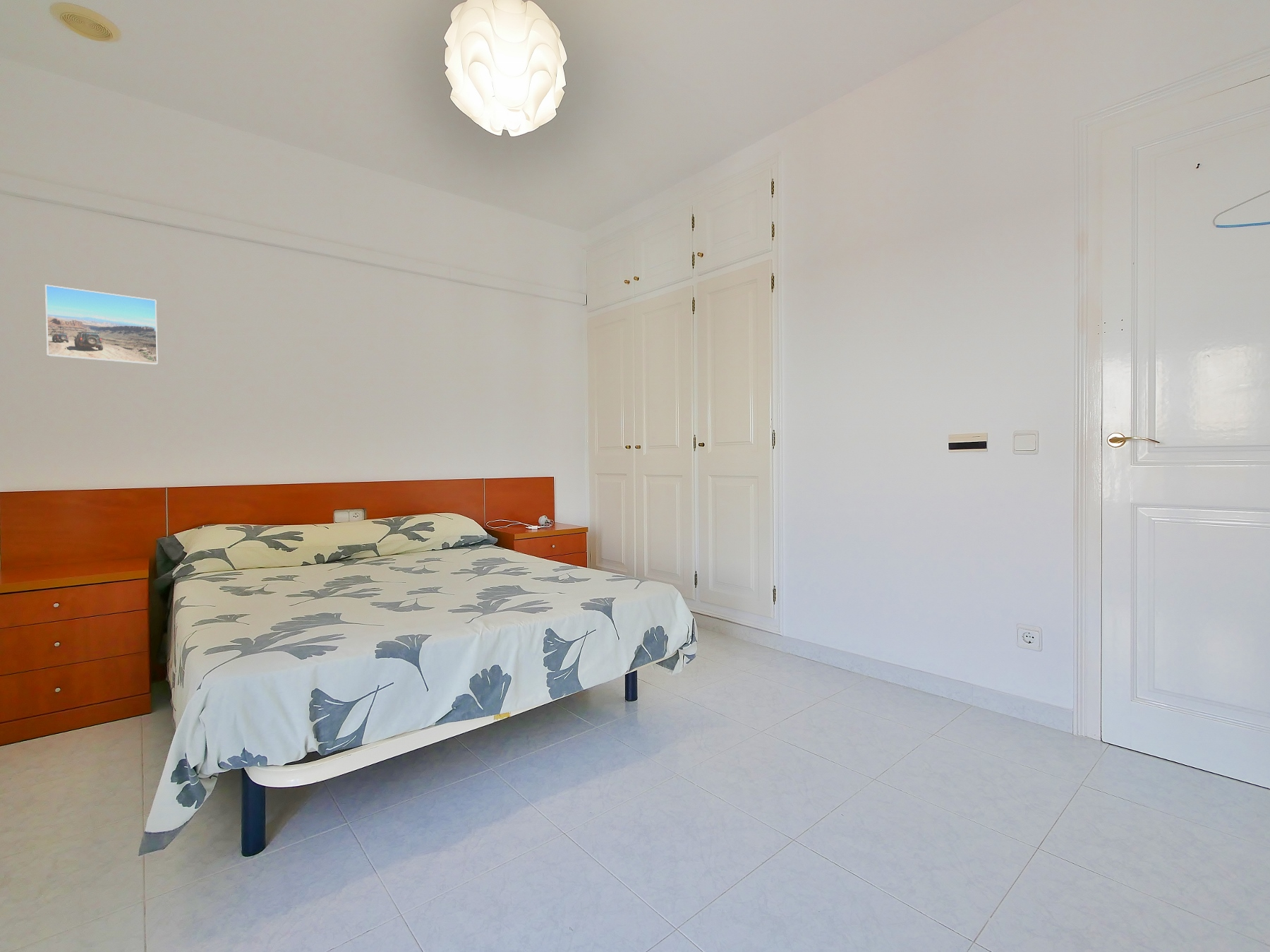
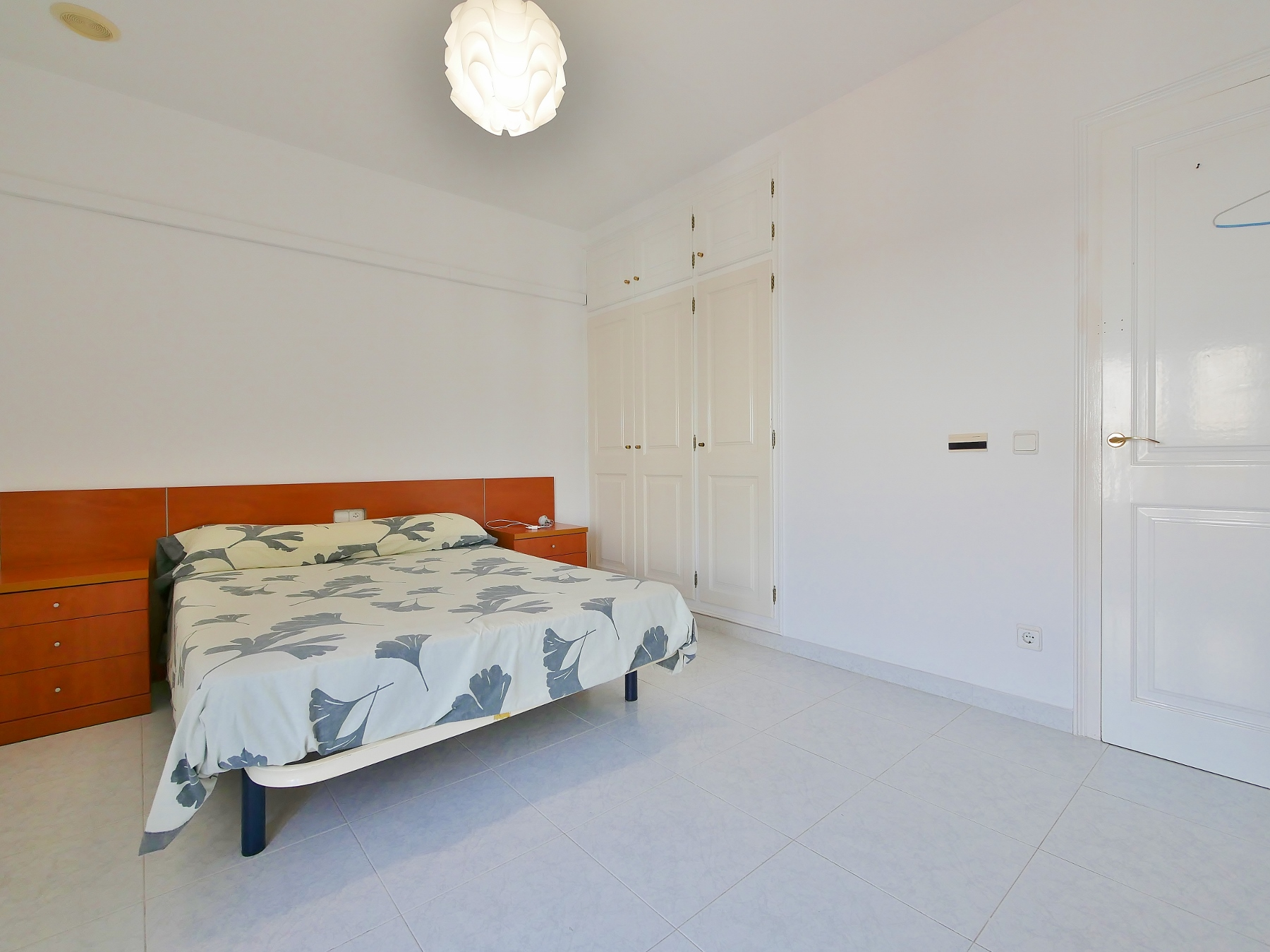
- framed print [44,284,159,366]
